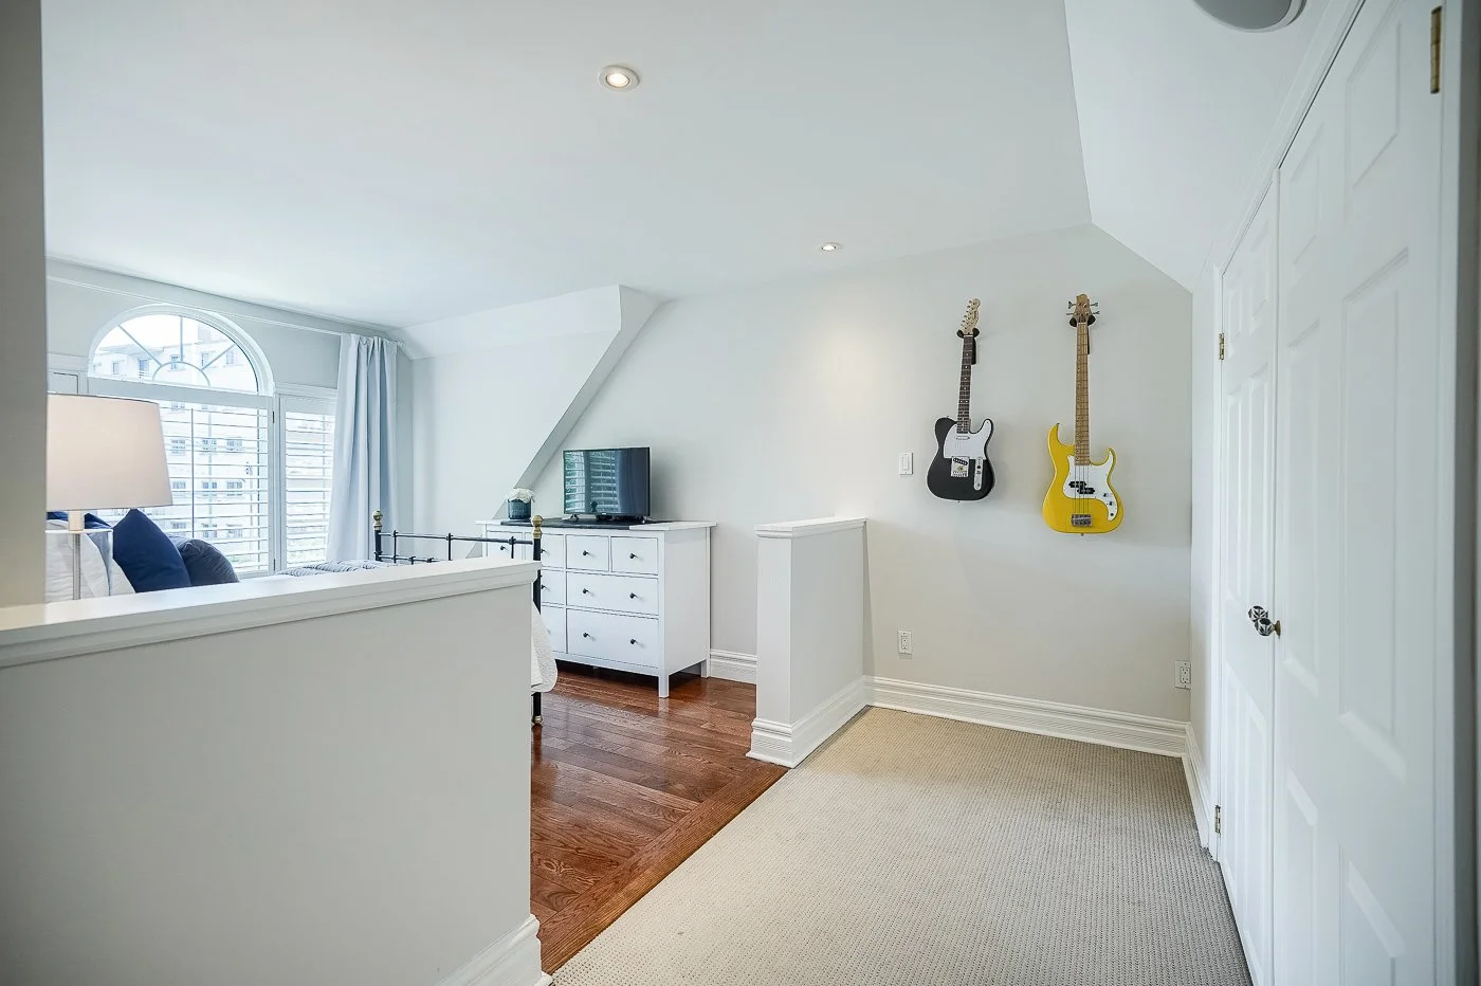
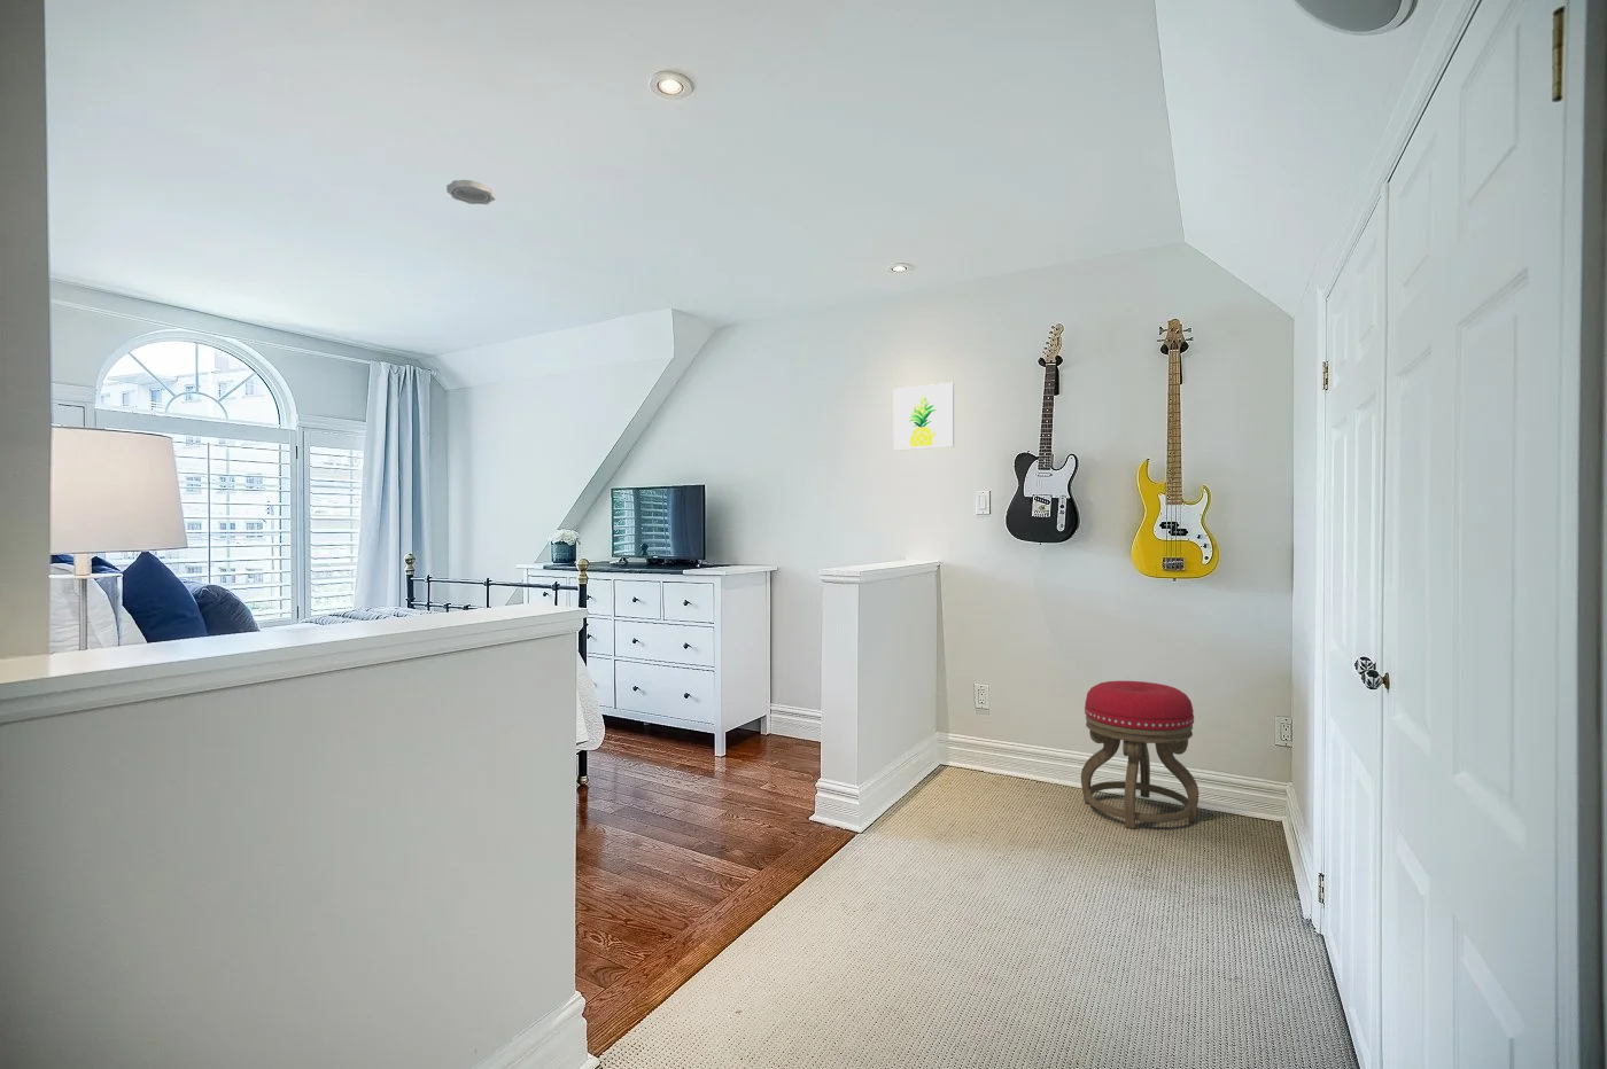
+ smoke detector [445,179,495,205]
+ wall art [893,382,955,452]
+ stool [1080,680,1200,830]
